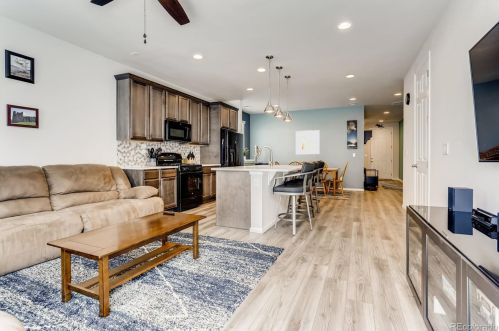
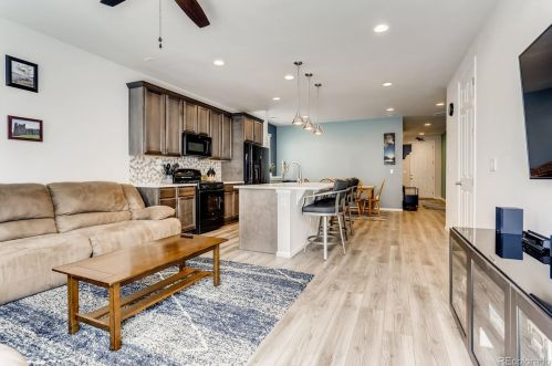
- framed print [295,129,321,155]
